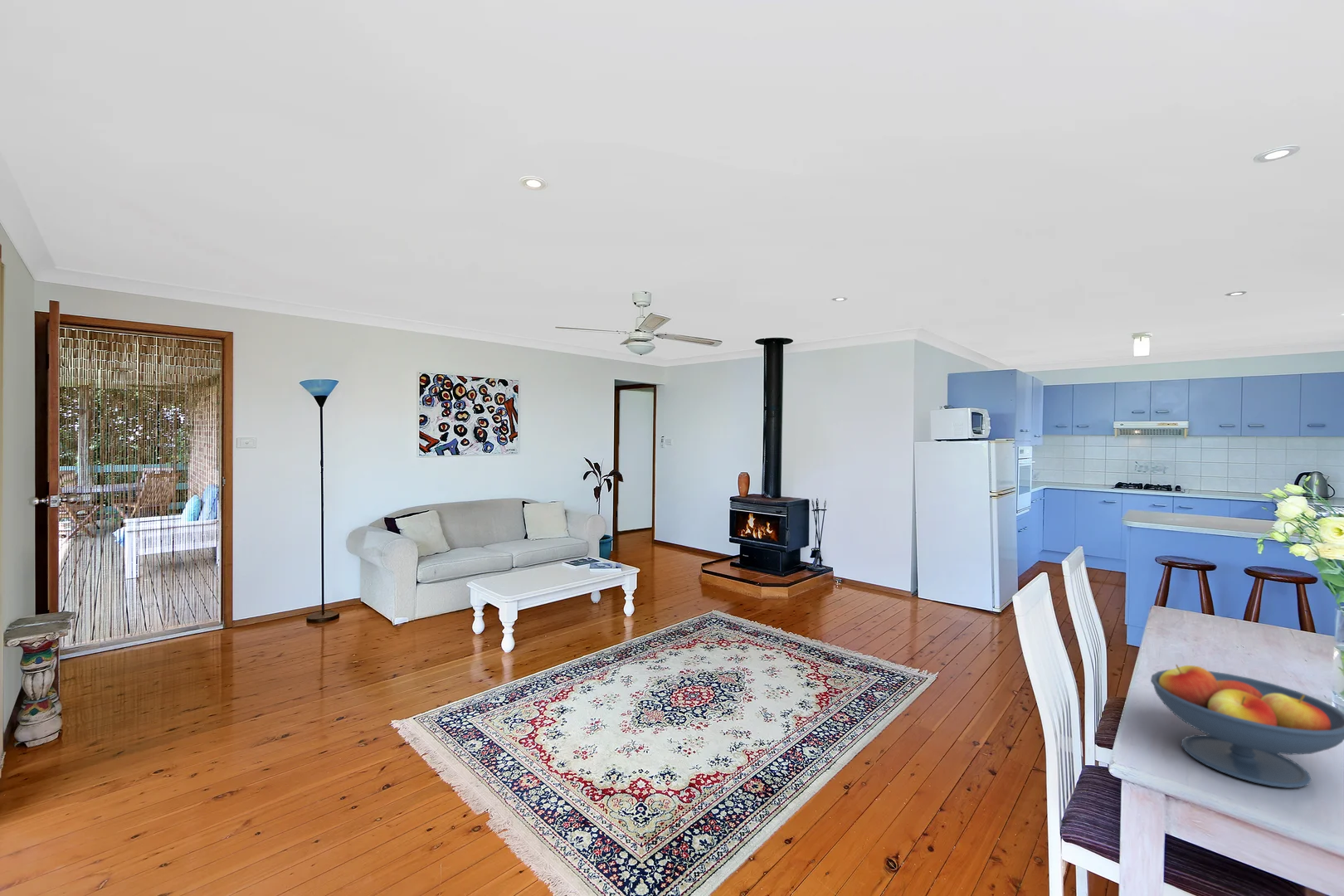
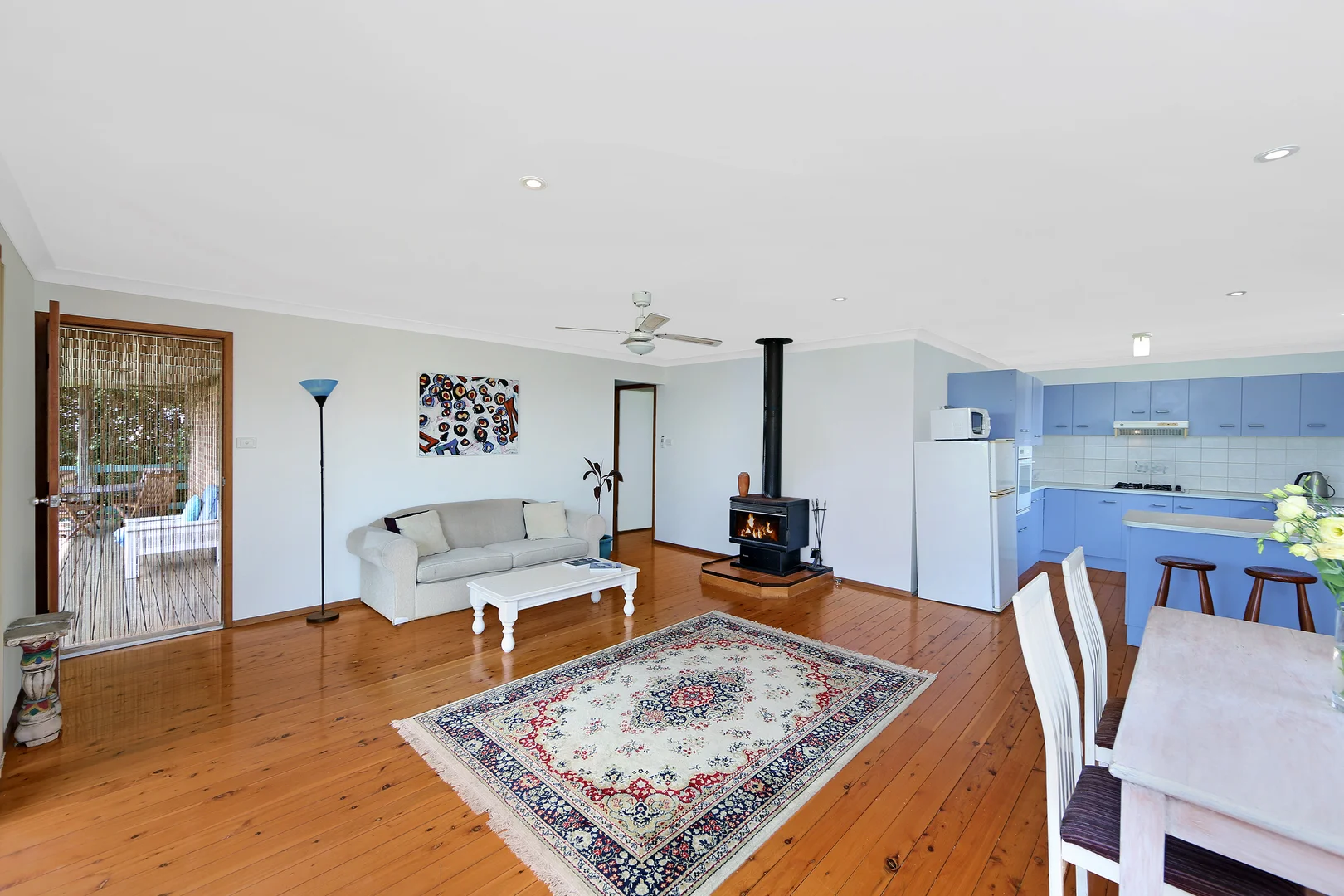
- fruit bowl [1150,664,1344,789]
